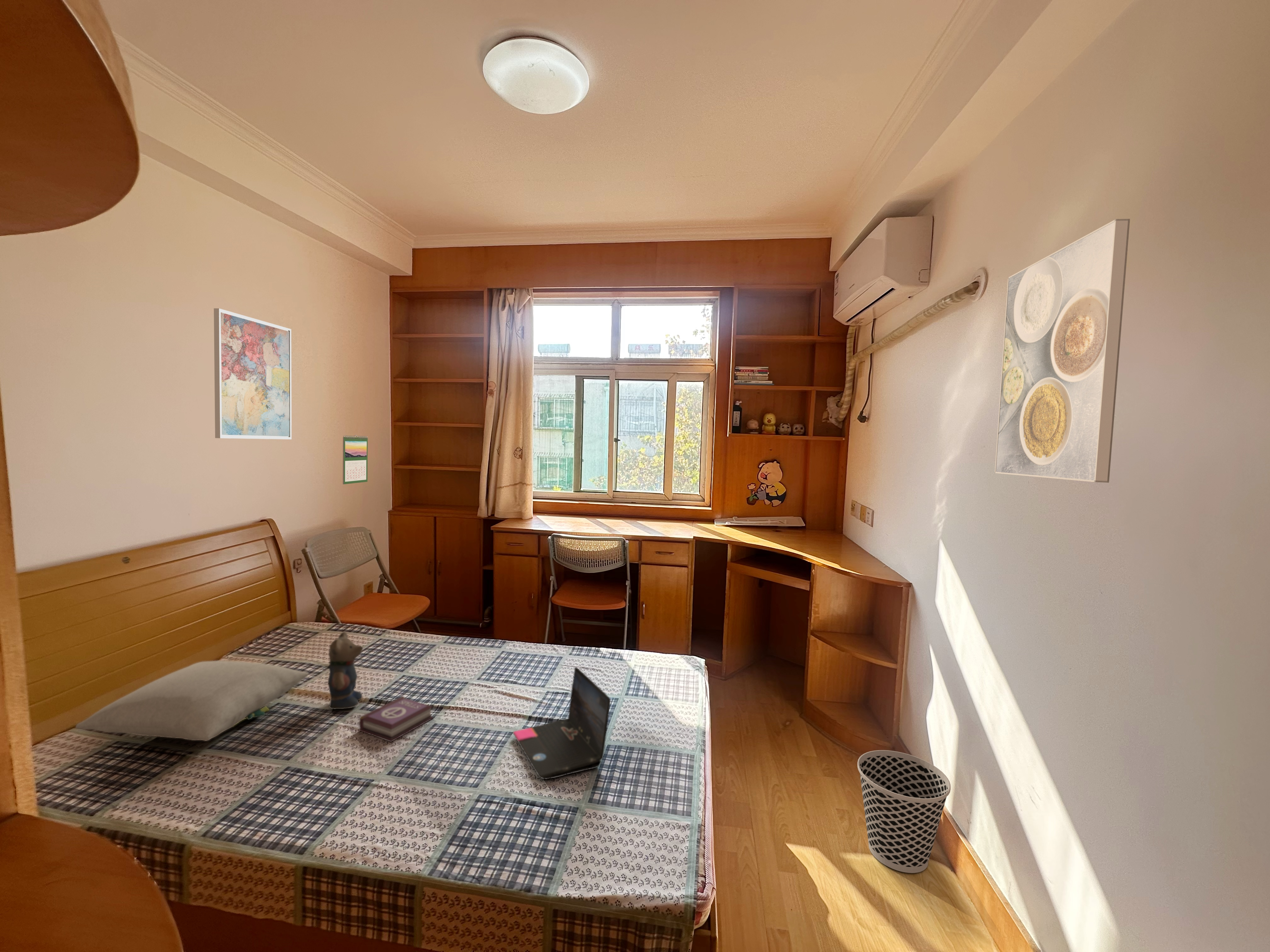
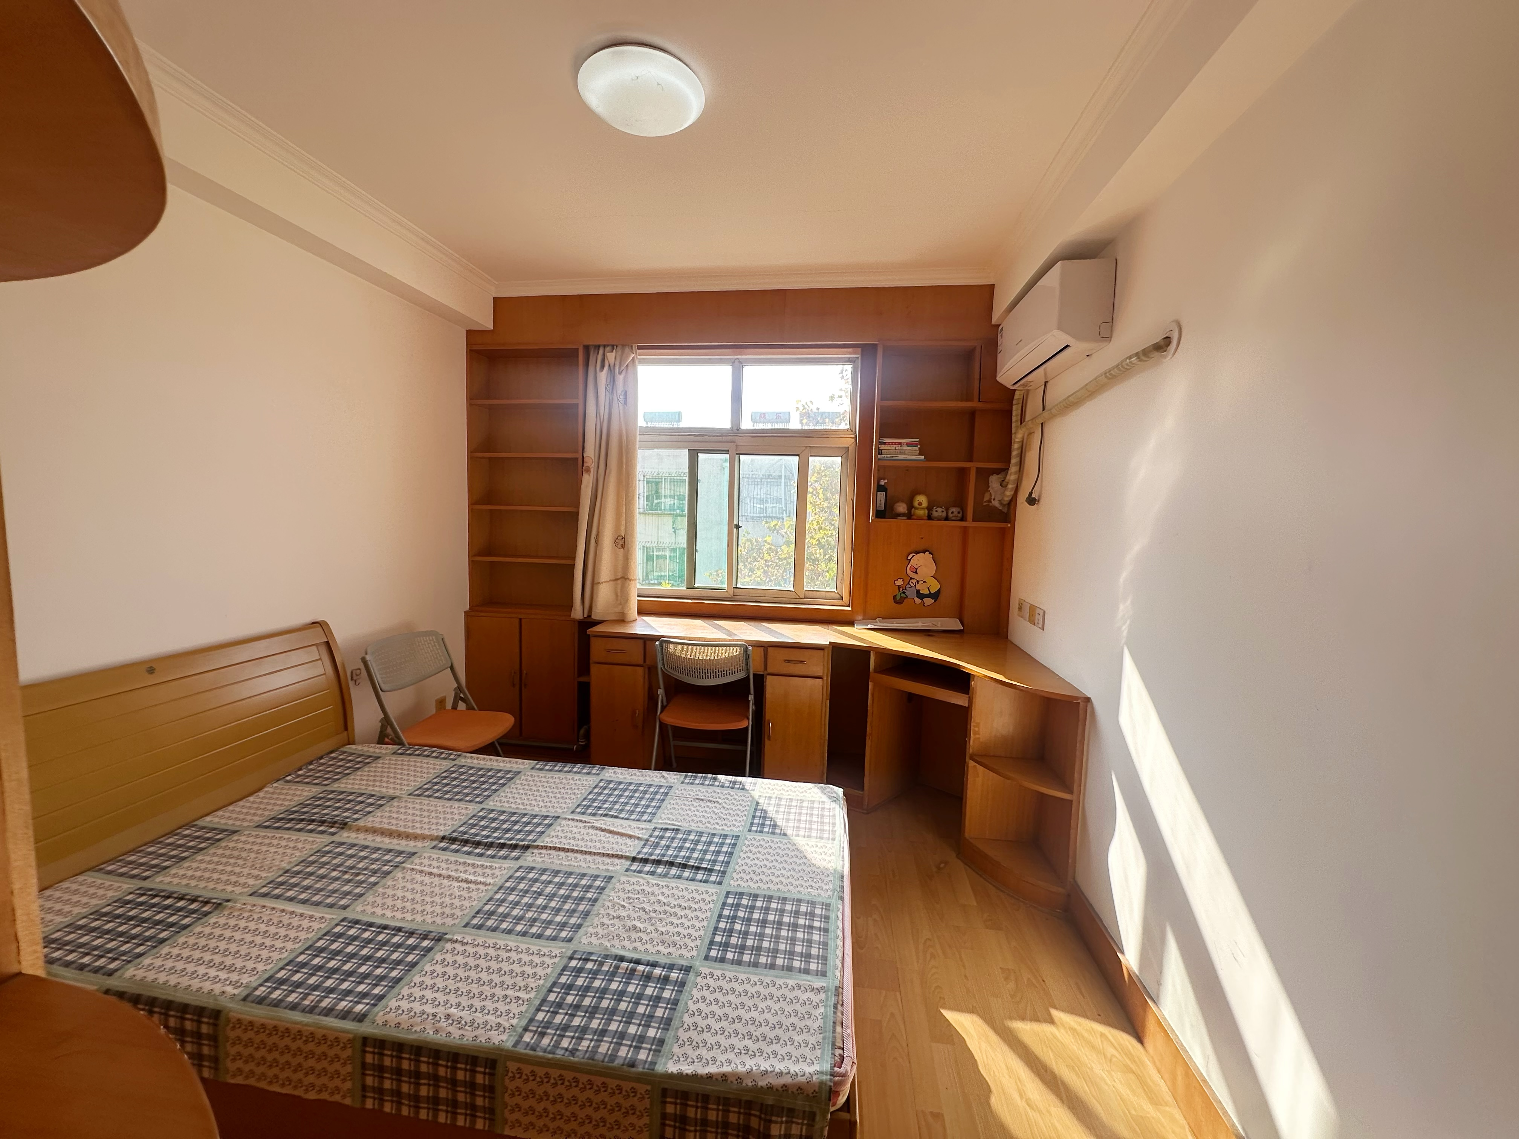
- book [359,696,433,742]
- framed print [994,218,1130,483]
- wall art [214,308,292,440]
- pillow [75,660,309,741]
- laptop [512,666,611,779]
- calendar [342,435,368,484]
- wastebasket [857,750,951,873]
- teddy bear [327,632,363,710]
